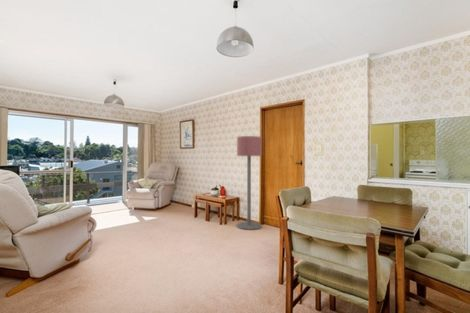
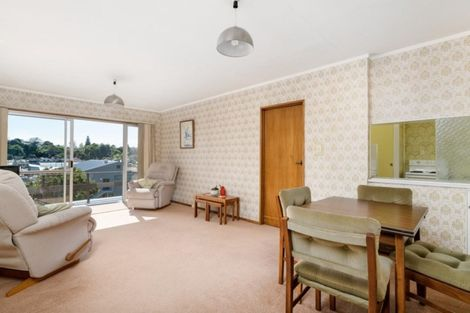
- floor lamp [235,135,263,231]
